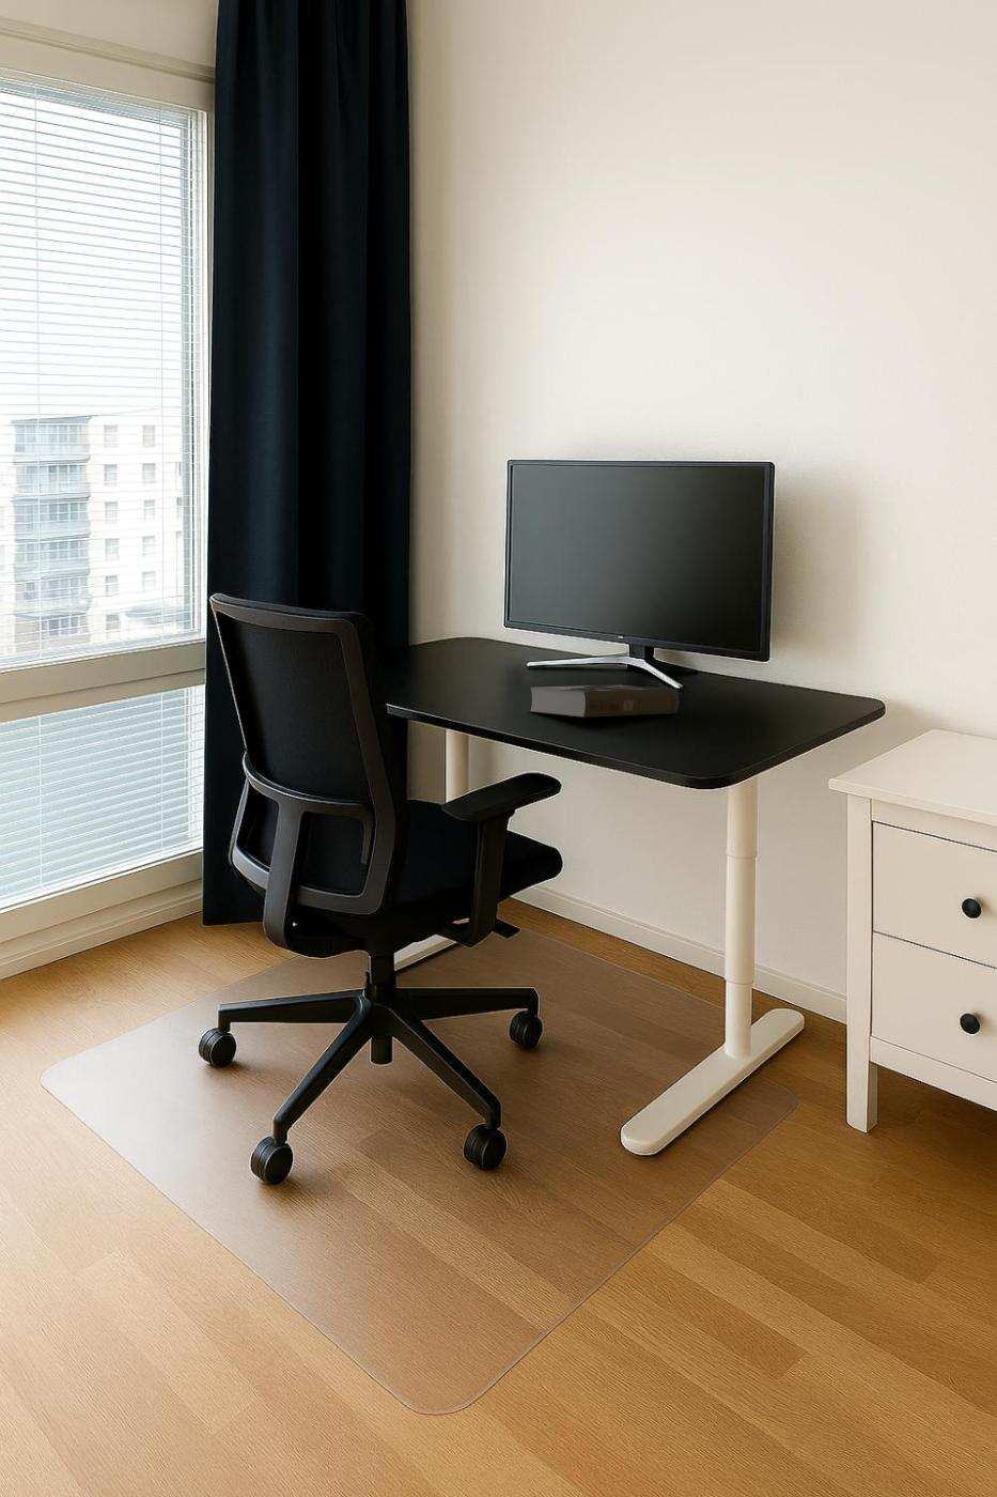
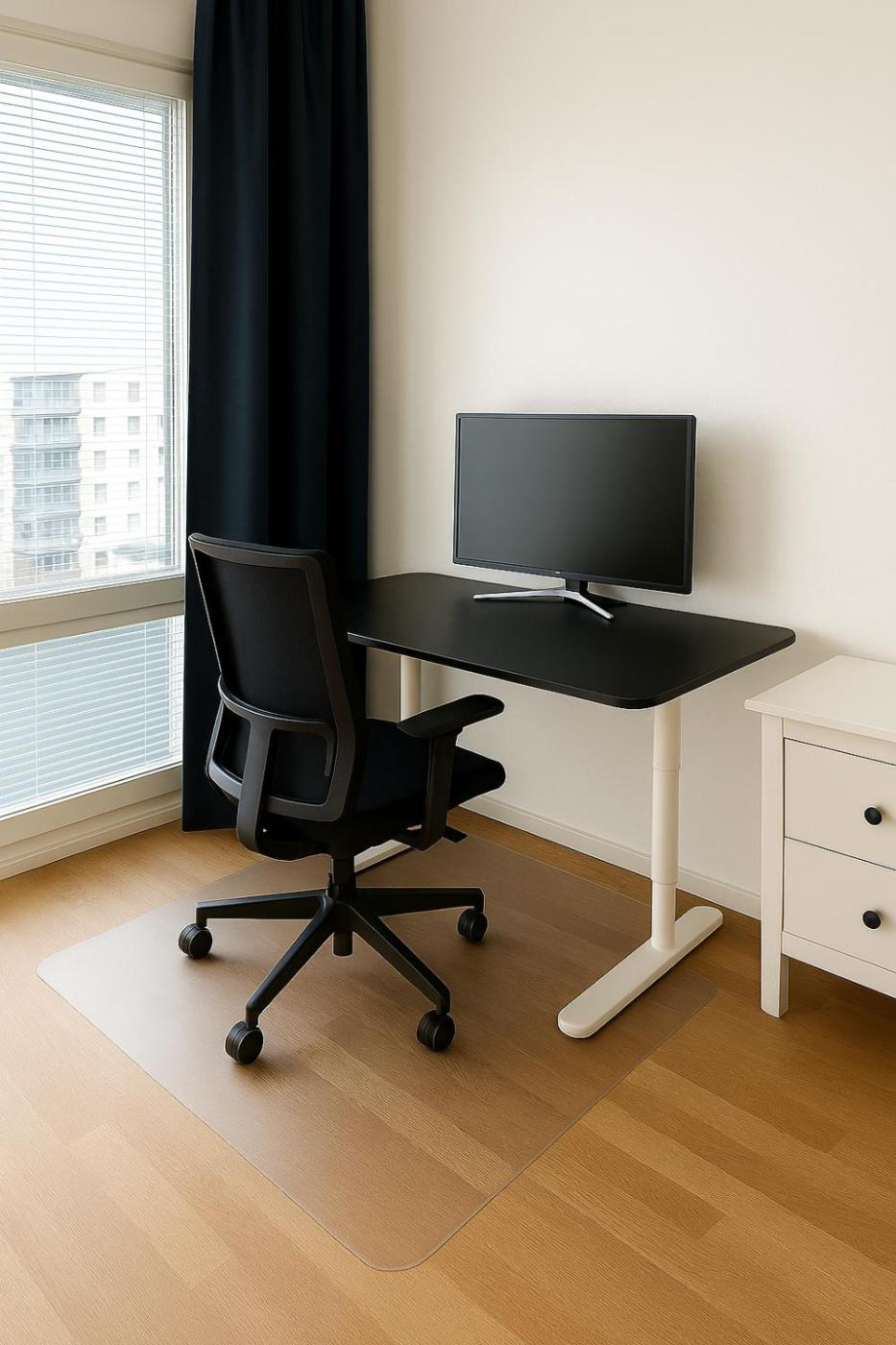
- book [530,685,680,719]
